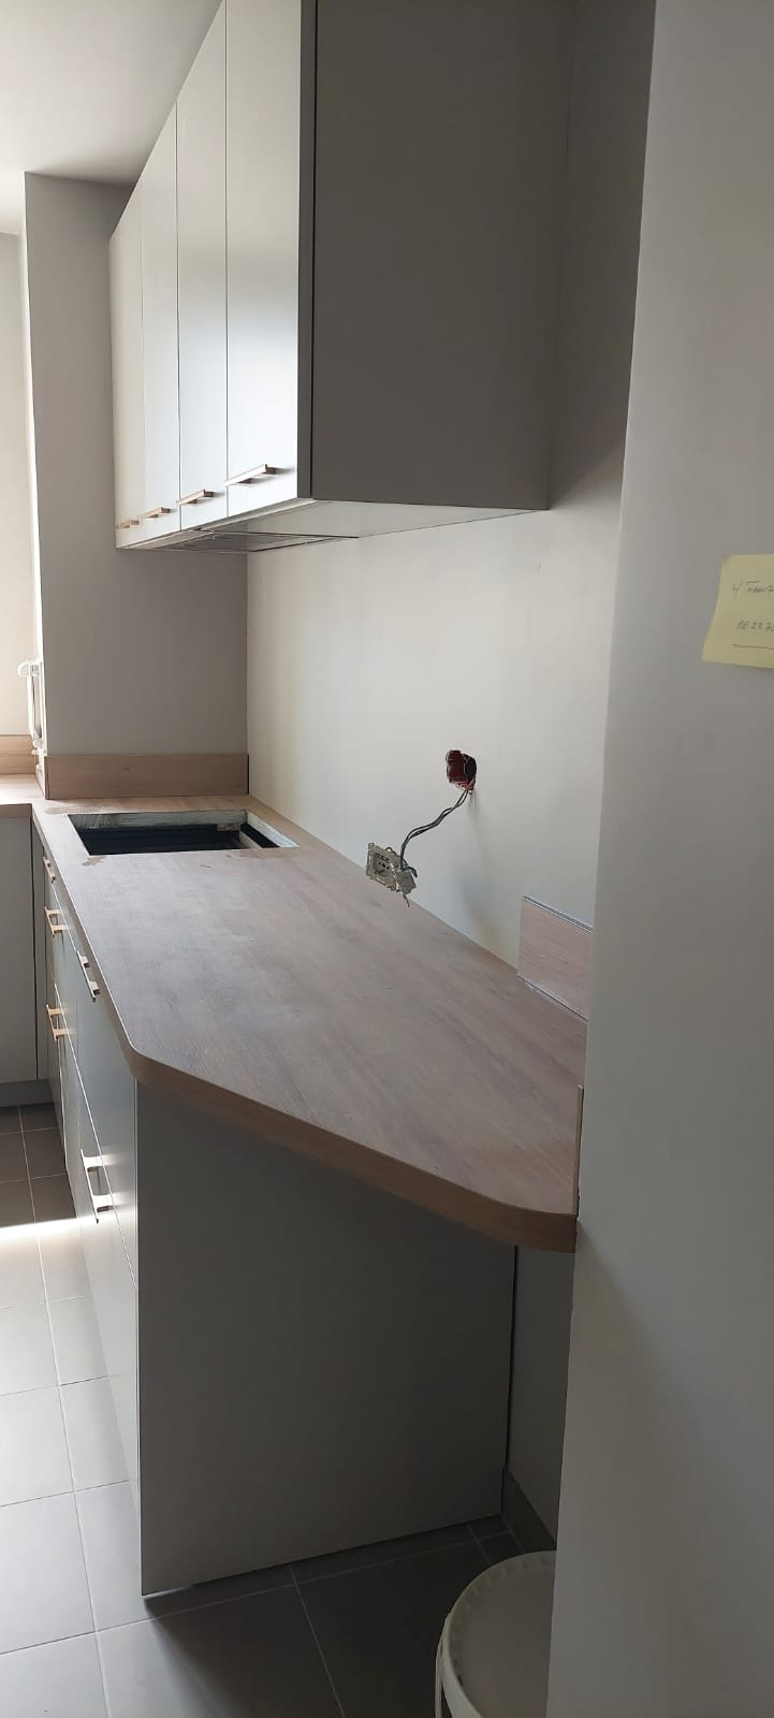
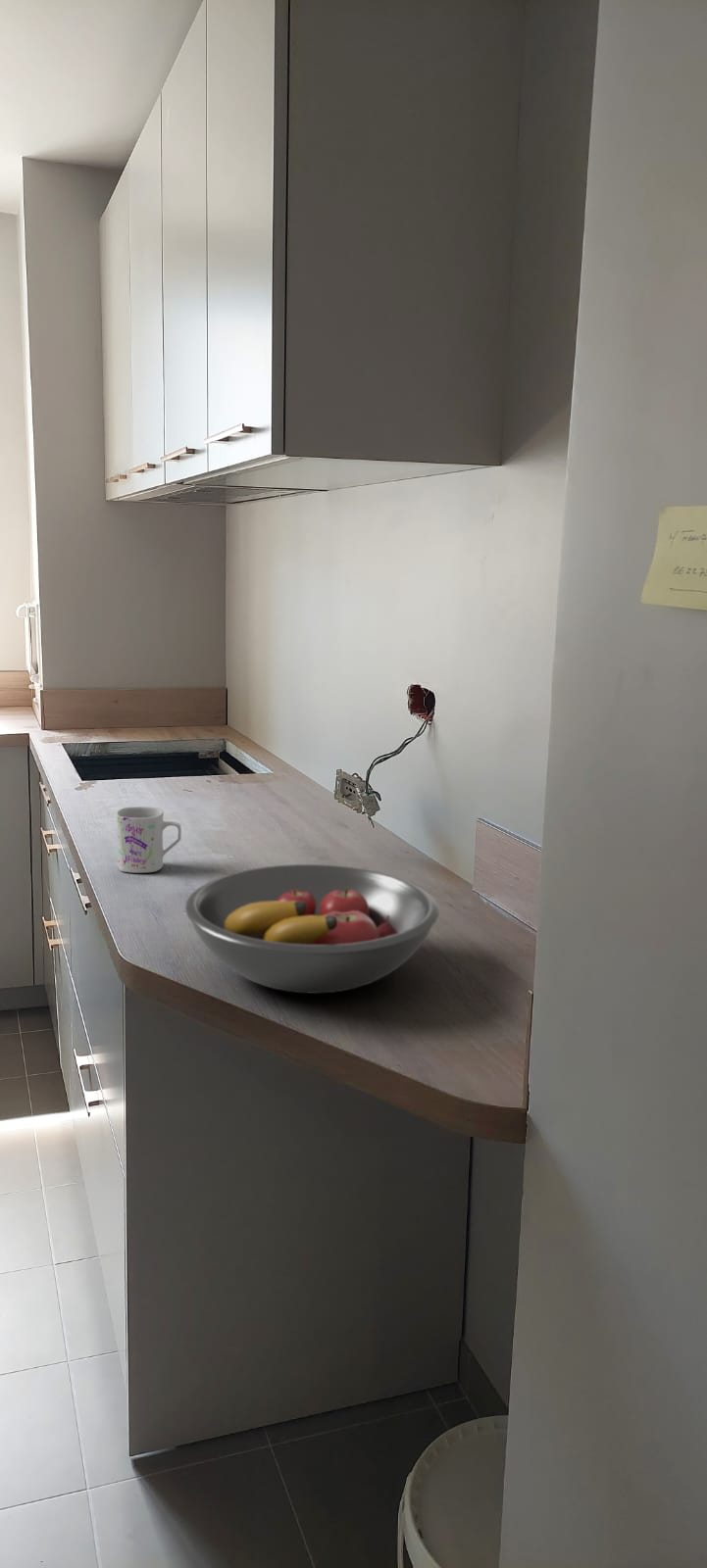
+ mug [115,806,182,874]
+ fruit bowl [184,863,440,995]
